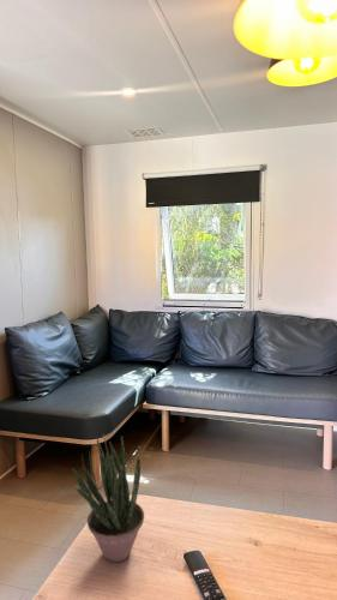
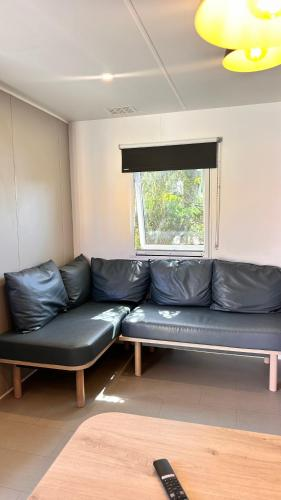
- potted plant [71,433,145,564]
